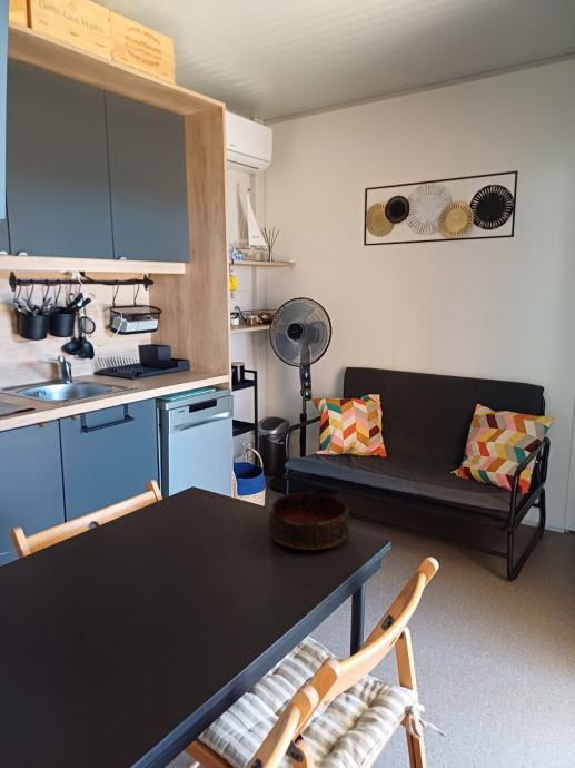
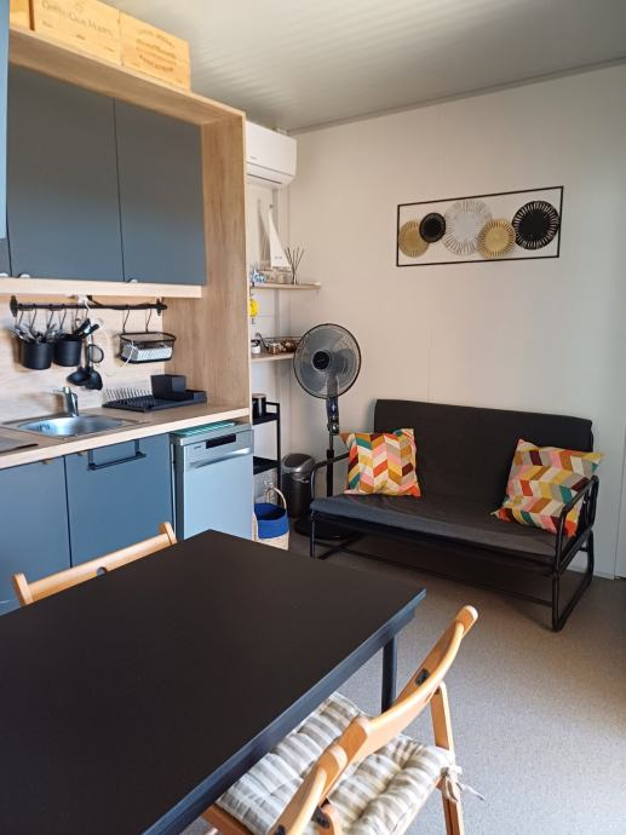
- bowl [268,491,350,551]
